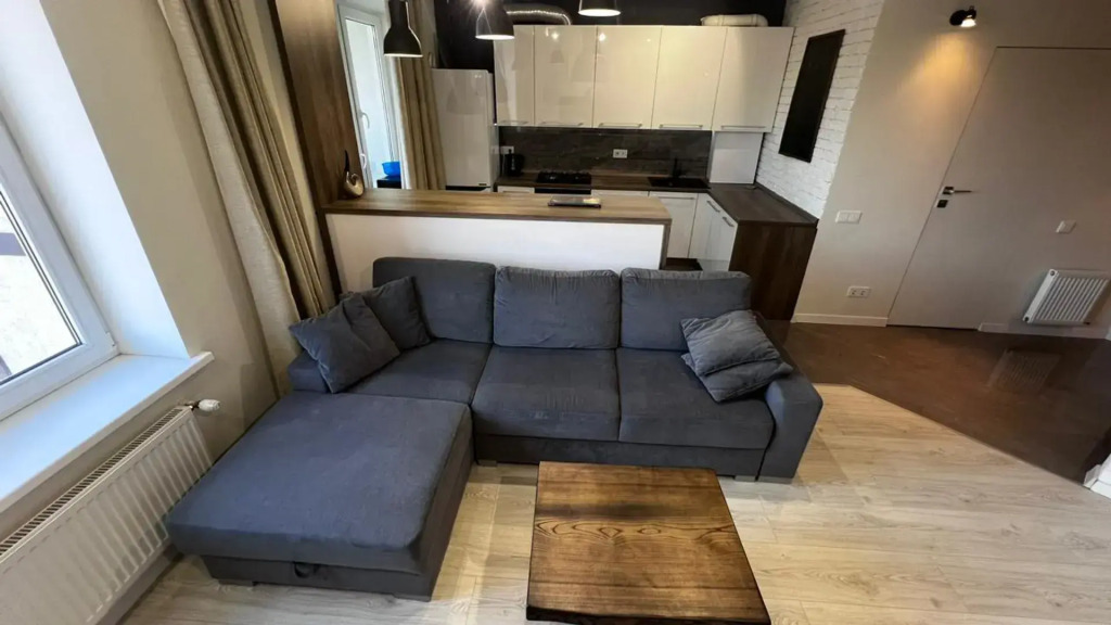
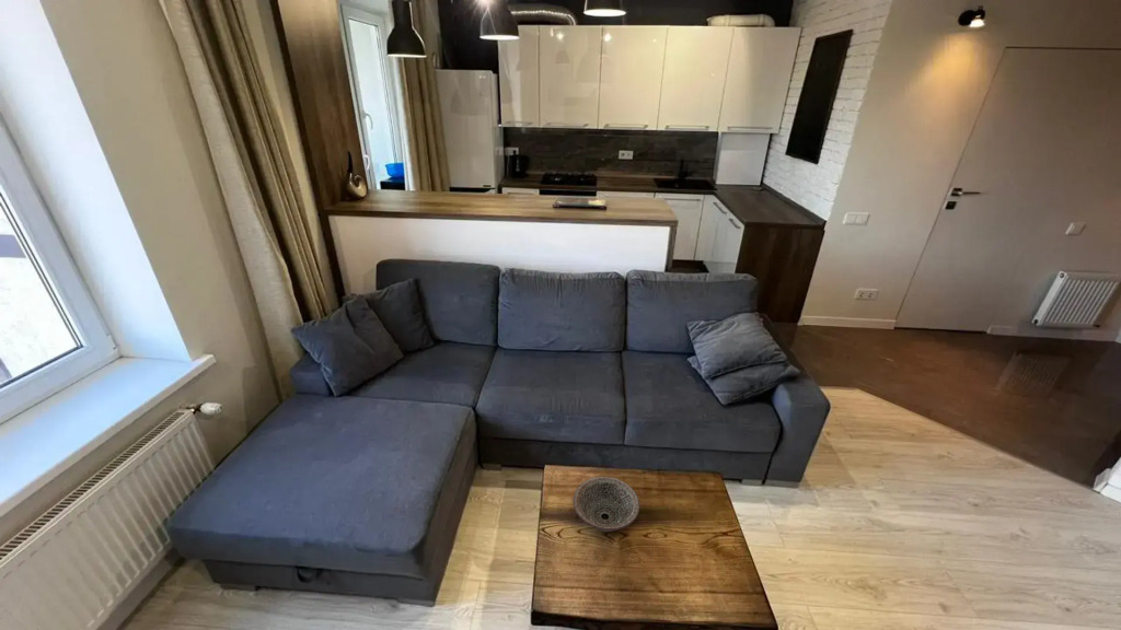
+ decorative bowl [573,476,640,533]
